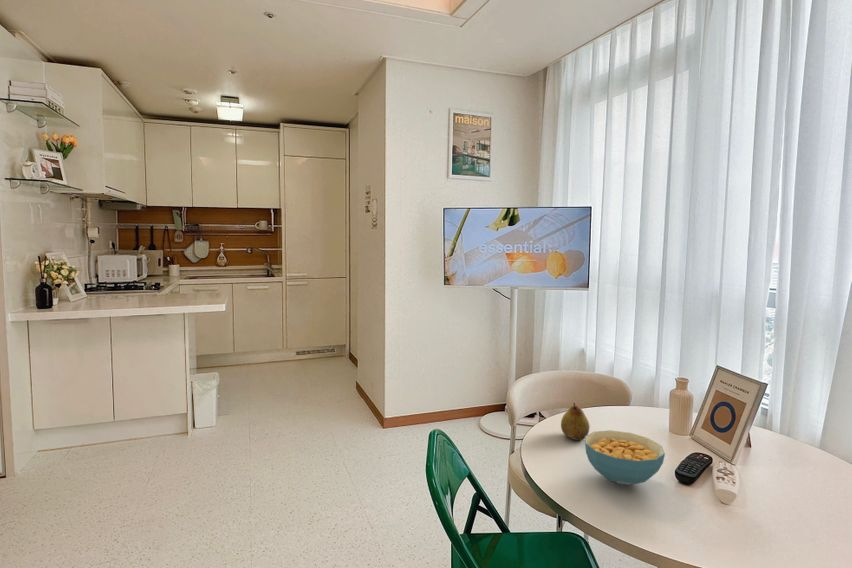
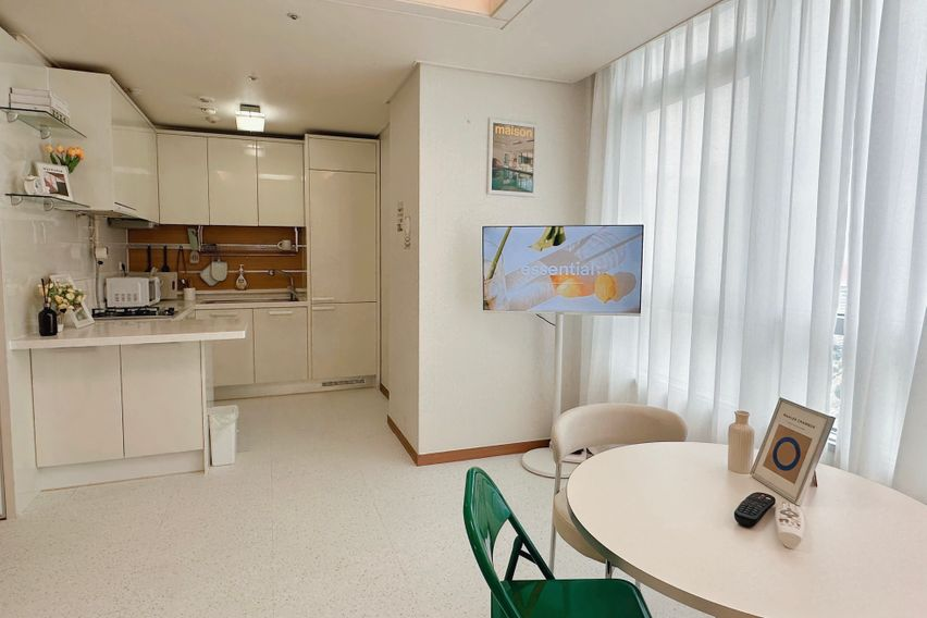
- fruit [560,402,591,441]
- cereal bowl [584,429,666,486]
